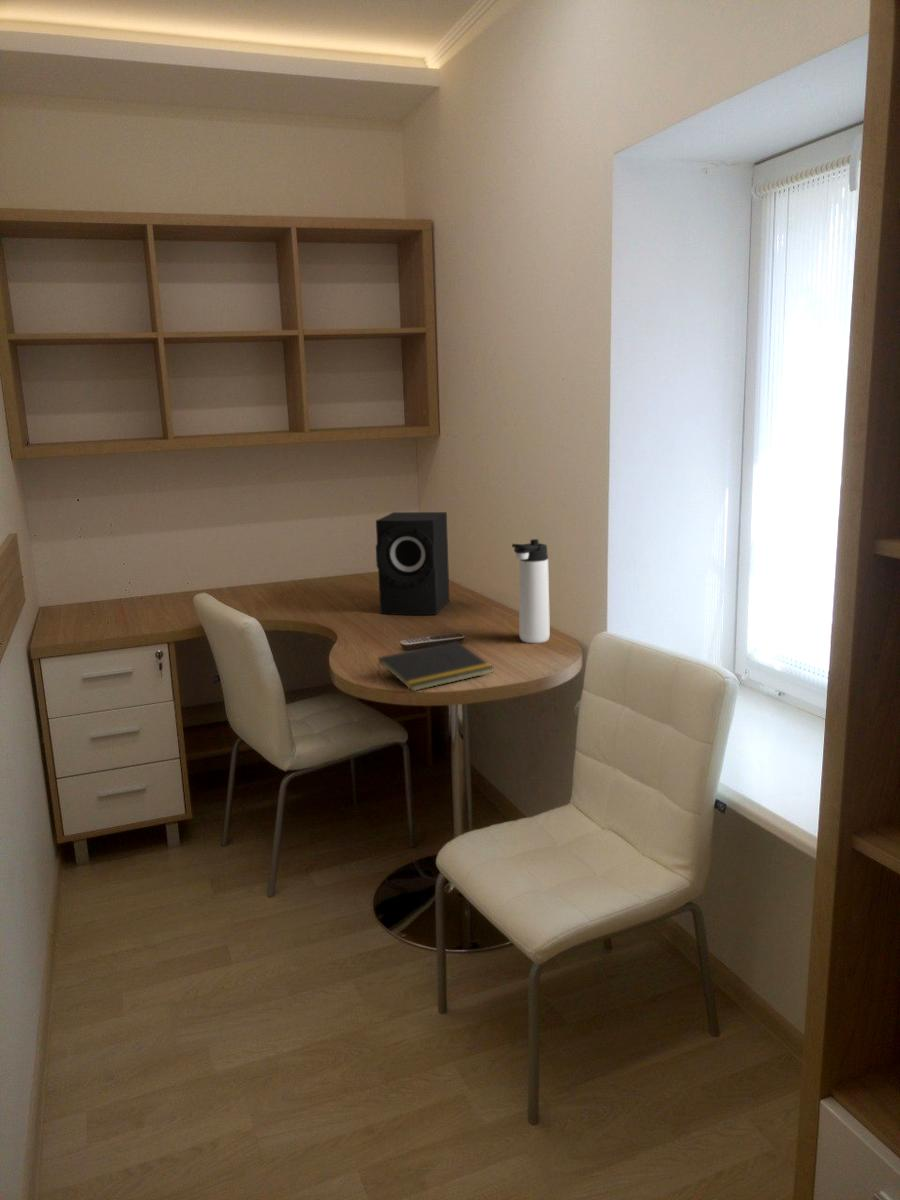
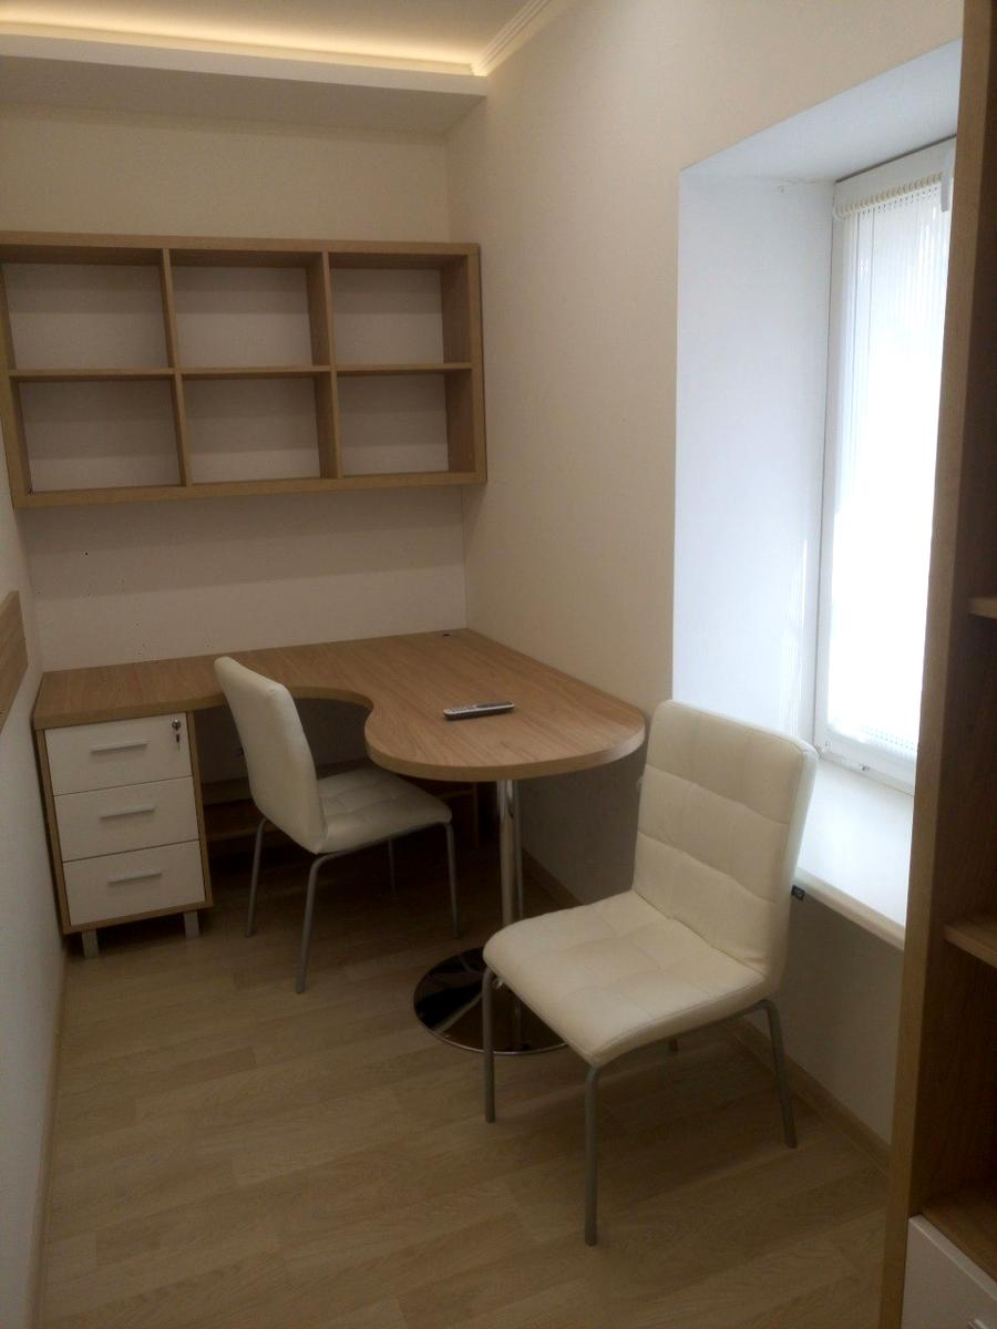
- thermos bottle [511,538,551,644]
- speaker [375,511,450,616]
- notepad [376,640,495,692]
